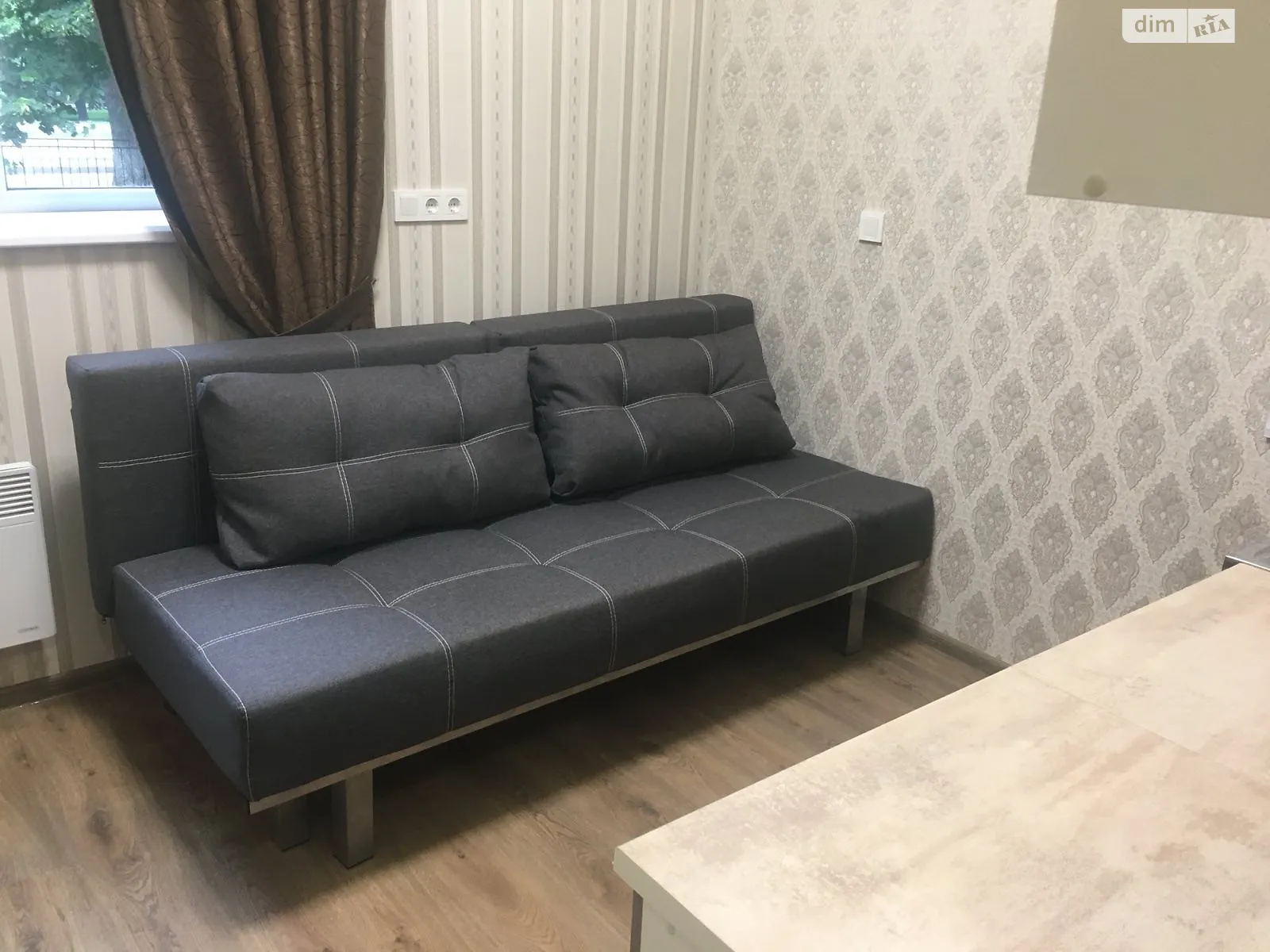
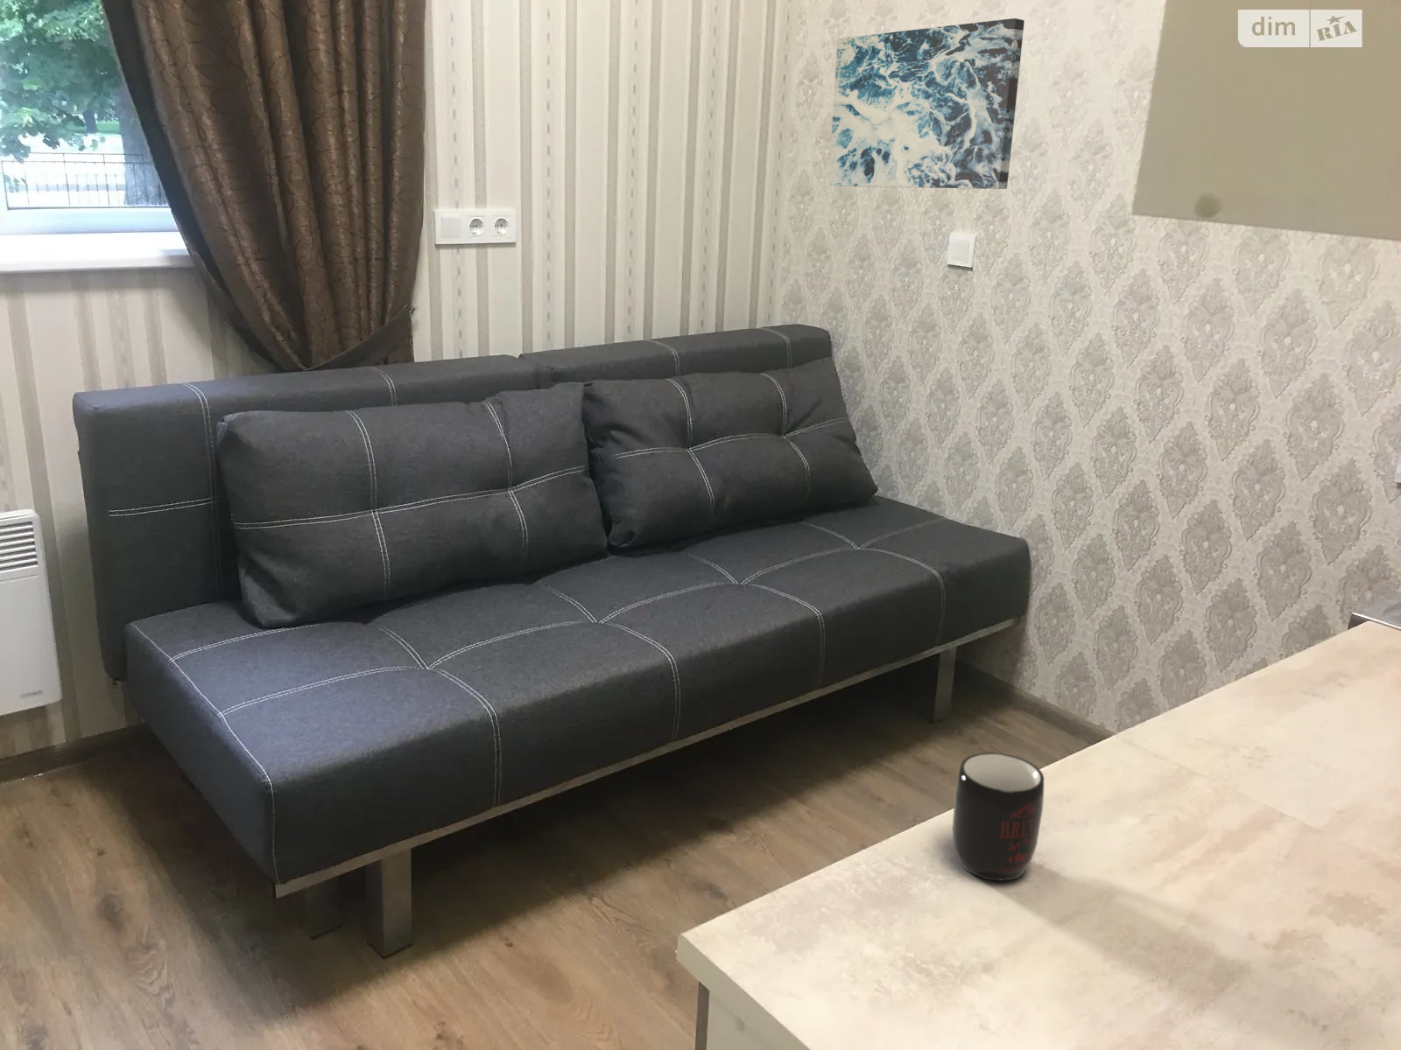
+ wall art [827,18,1025,190]
+ mug [952,751,1045,881]
